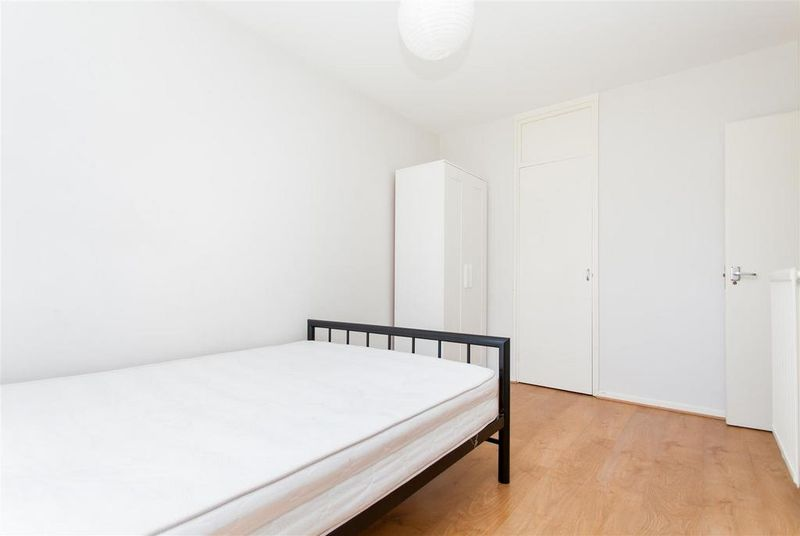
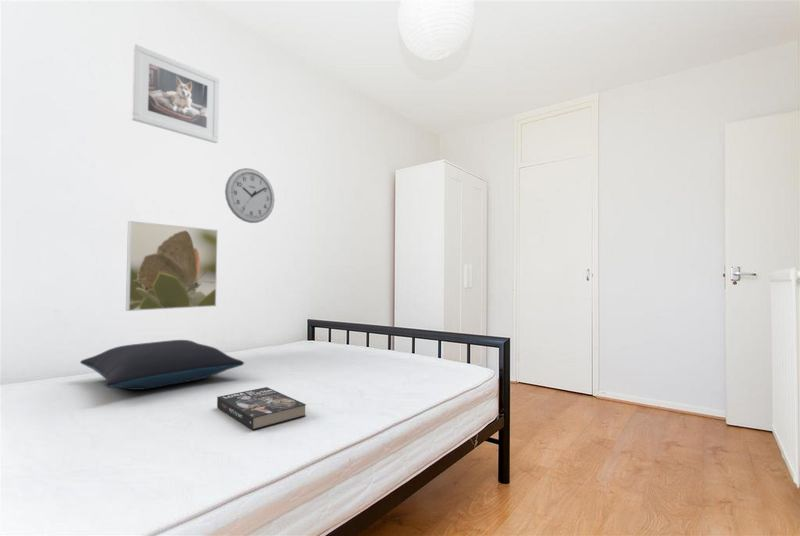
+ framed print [125,220,219,312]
+ pillow [79,339,245,391]
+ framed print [131,43,220,144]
+ book [216,386,307,431]
+ wall clock [224,167,275,224]
